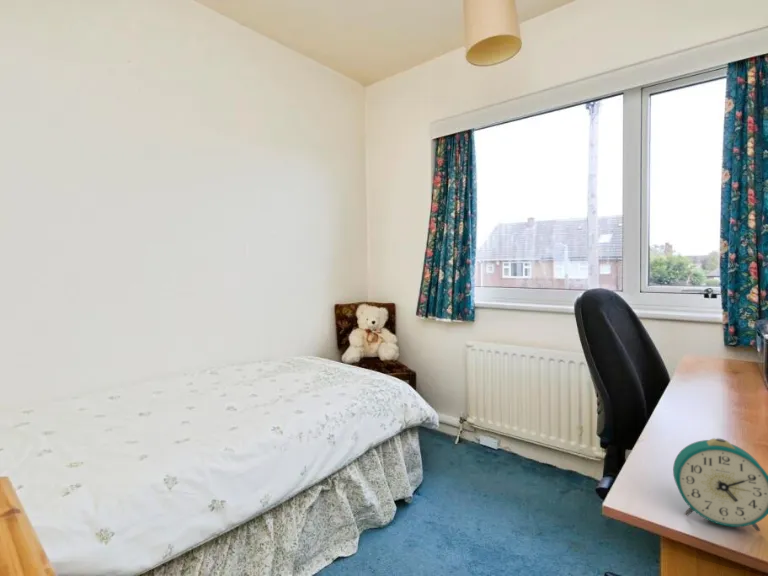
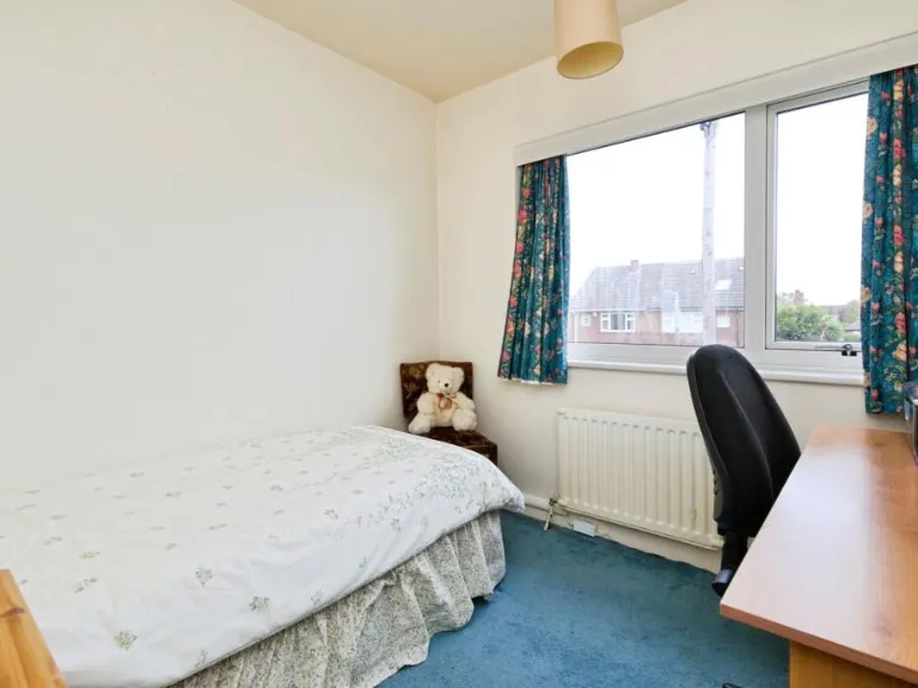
- alarm clock [672,437,768,532]
